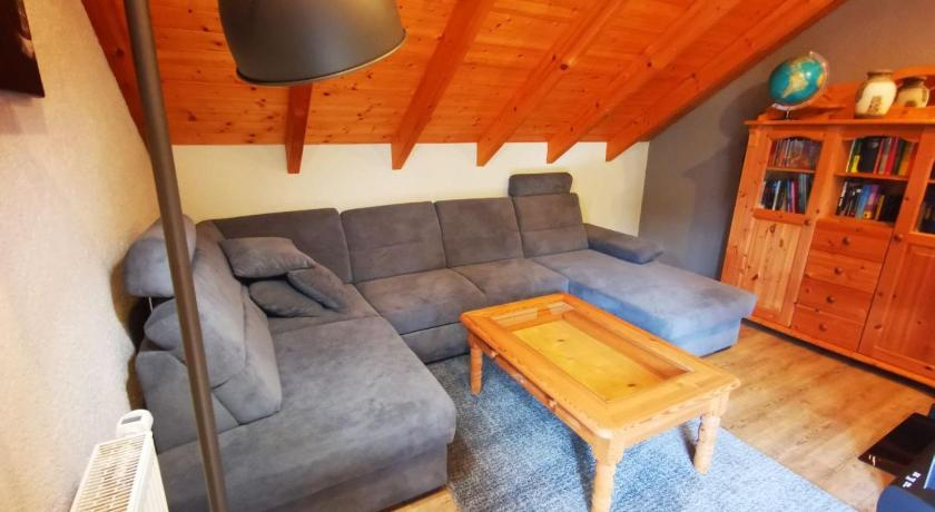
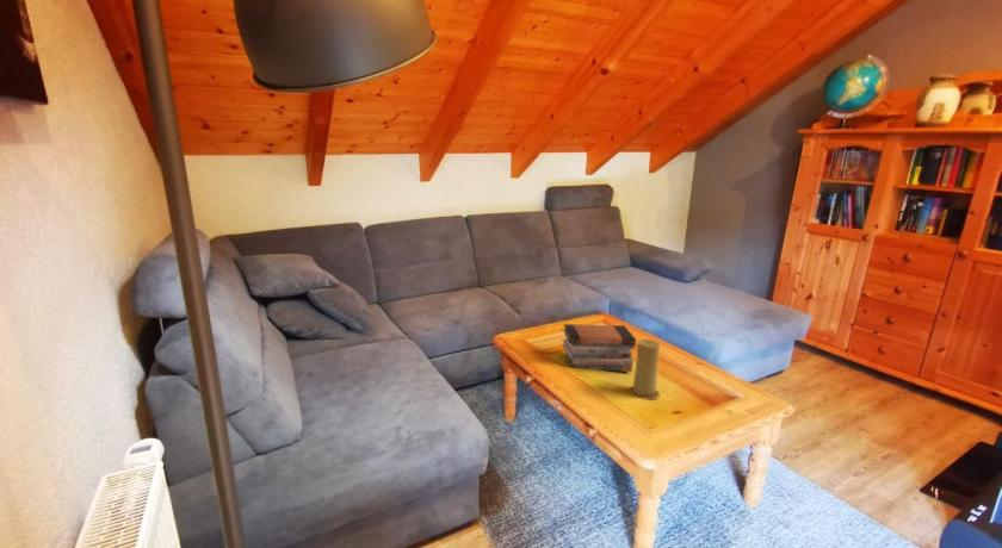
+ book stack [561,323,637,373]
+ candle [627,338,661,400]
